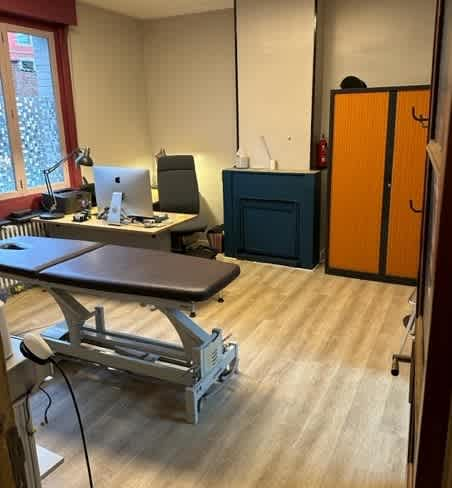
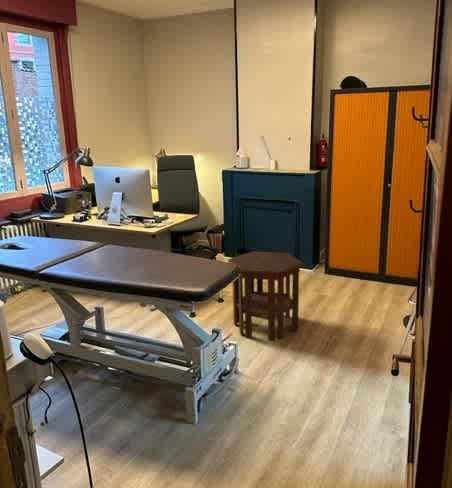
+ side table [227,250,305,341]
